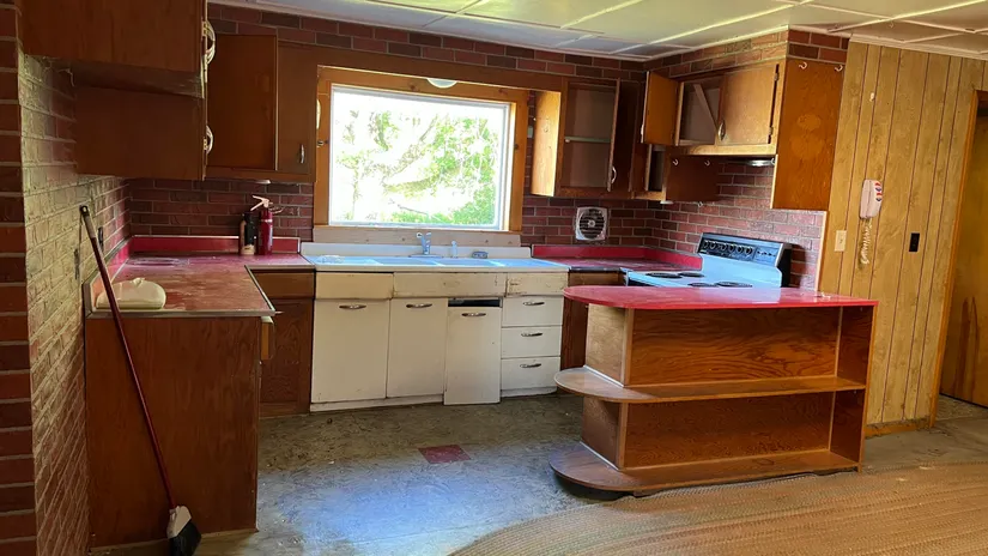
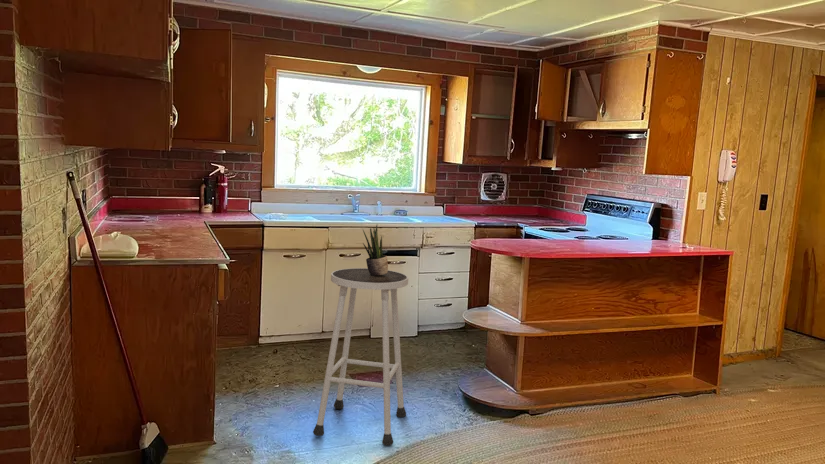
+ stool [312,267,409,447]
+ potted plant [362,224,389,276]
